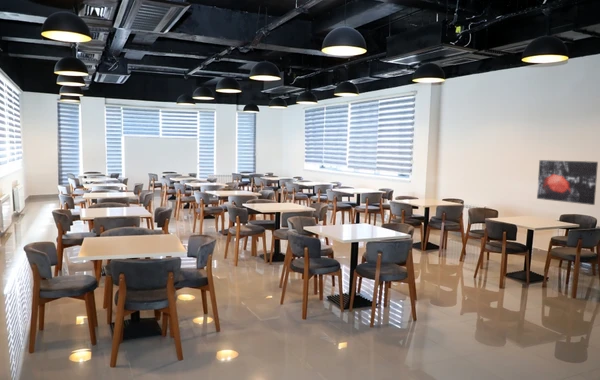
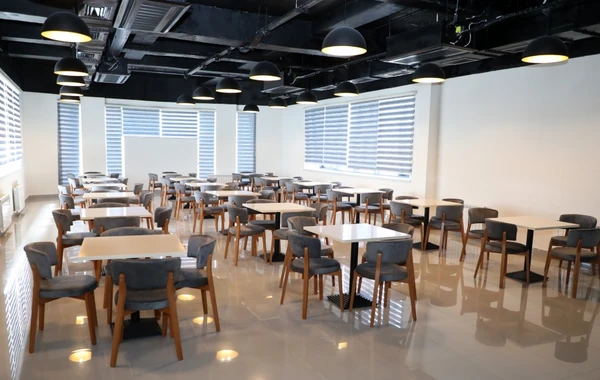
- wall art [536,159,599,206]
